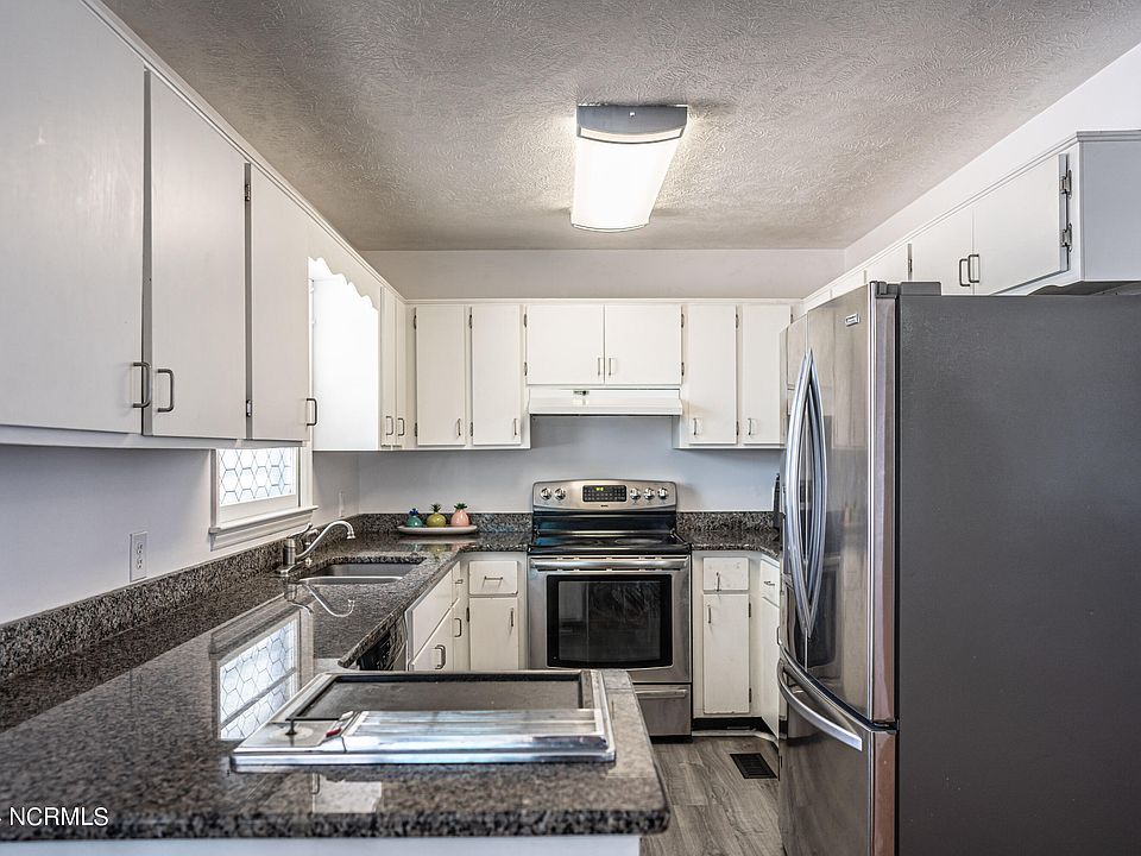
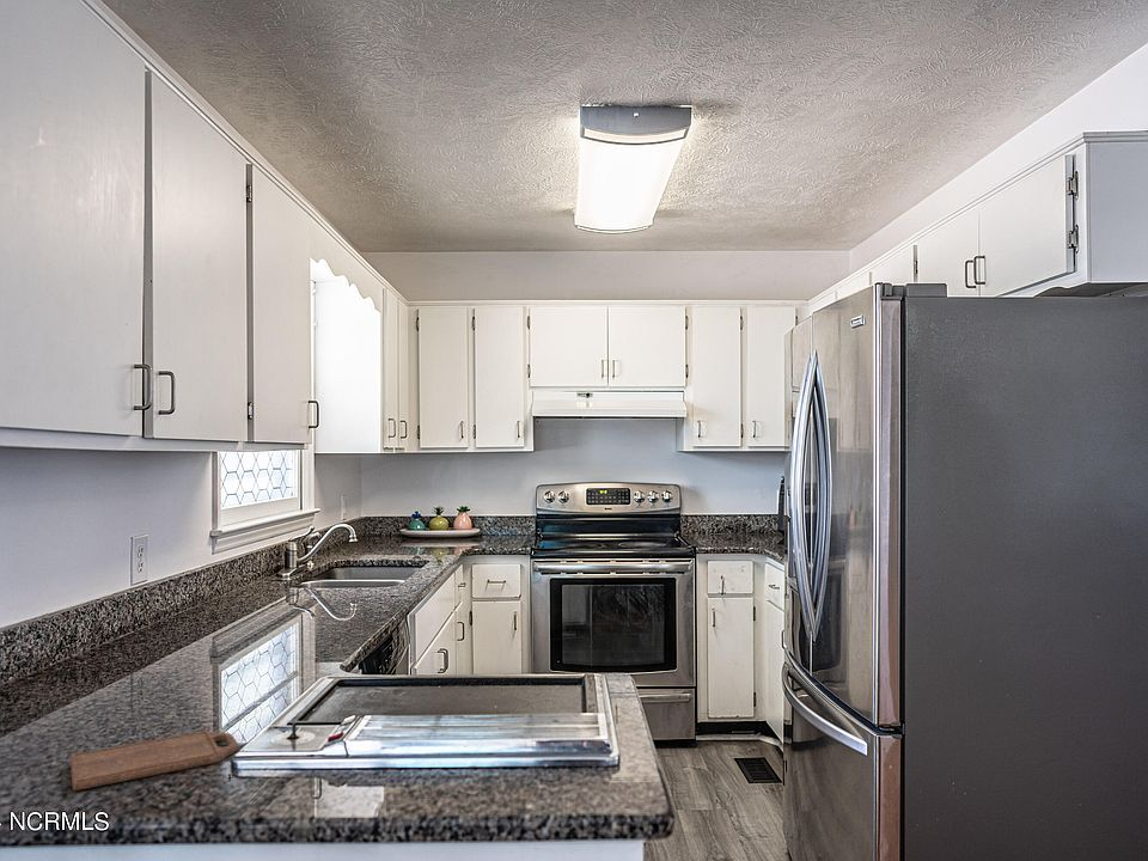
+ cutting board [69,729,239,792]
